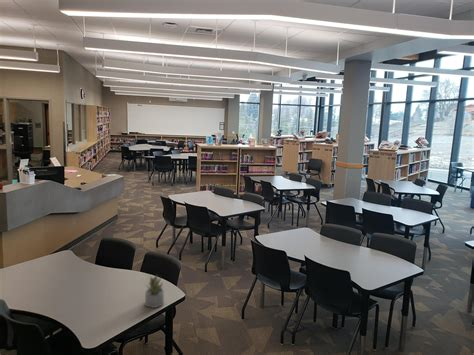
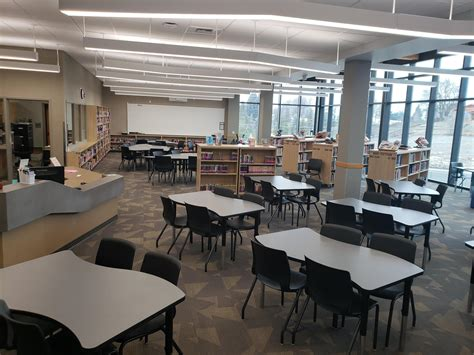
- succulent plant [144,274,165,309]
